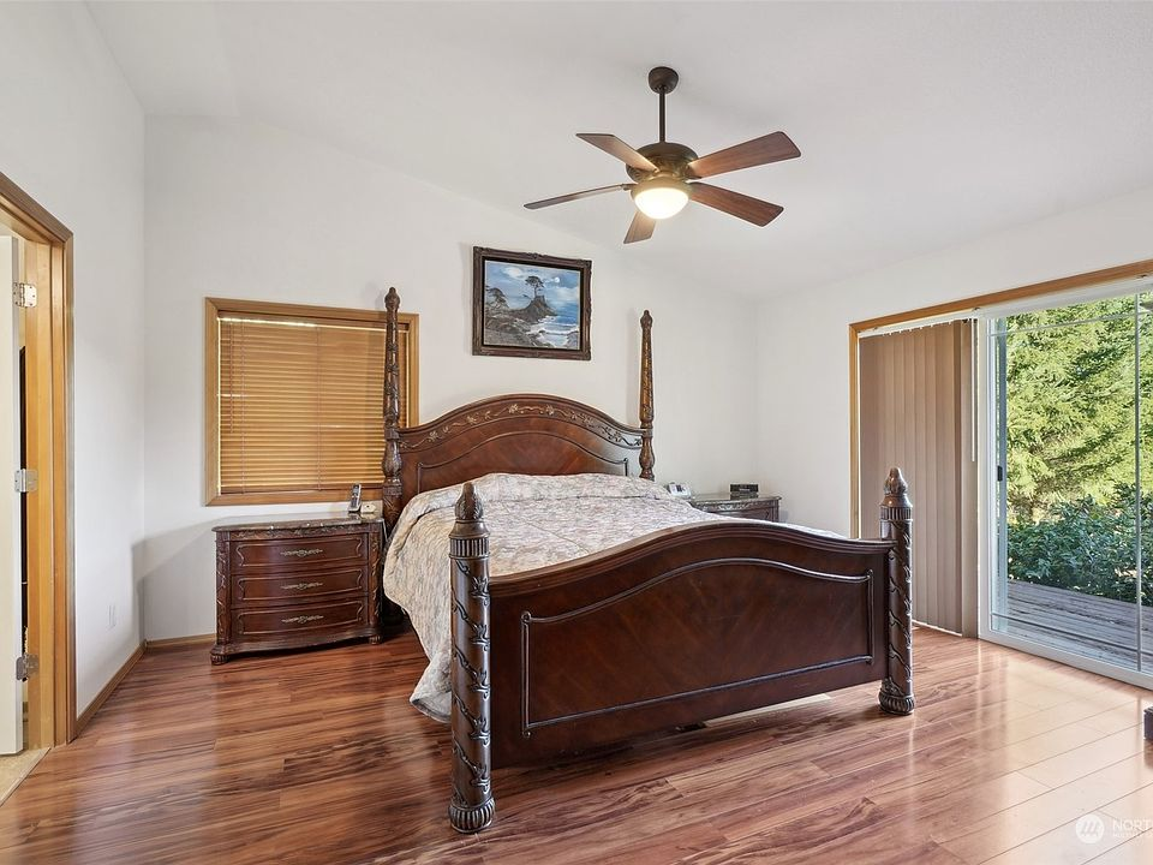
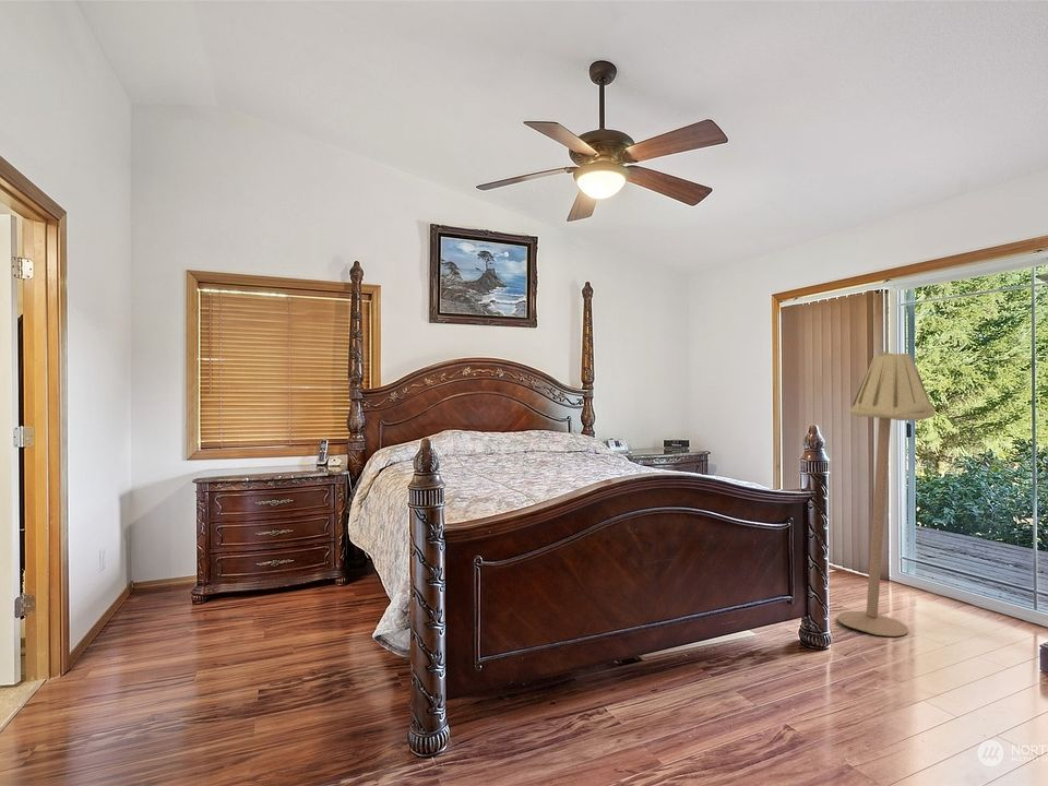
+ floor lamp [836,350,937,638]
